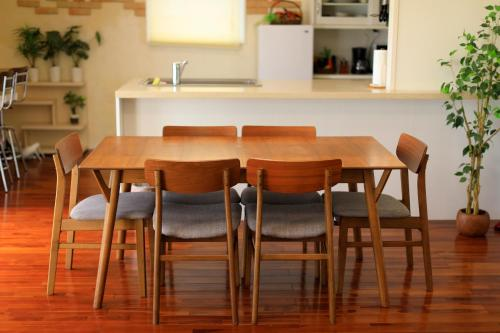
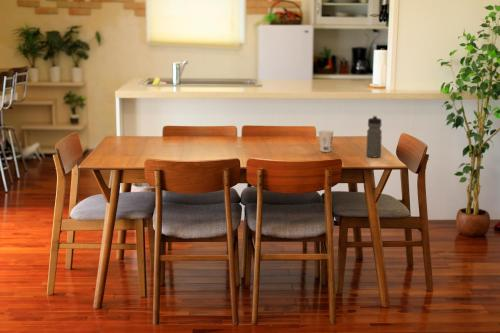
+ water bottle [365,115,383,158]
+ cup [317,129,335,153]
